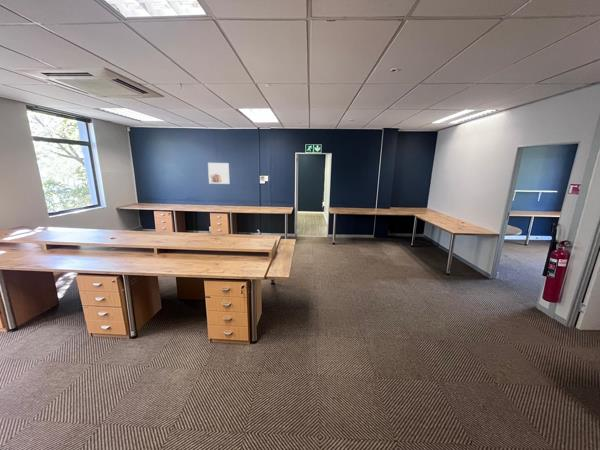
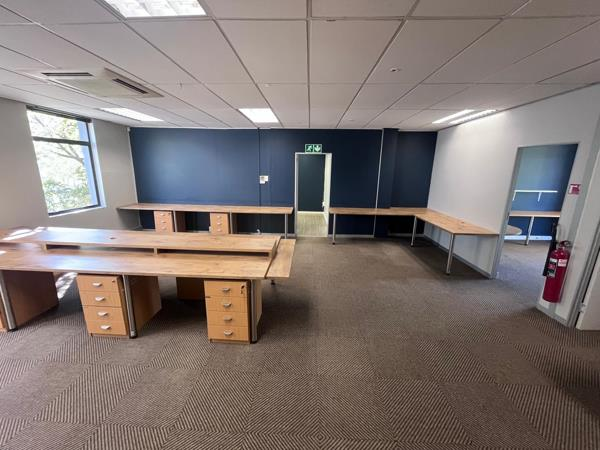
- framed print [207,162,230,185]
